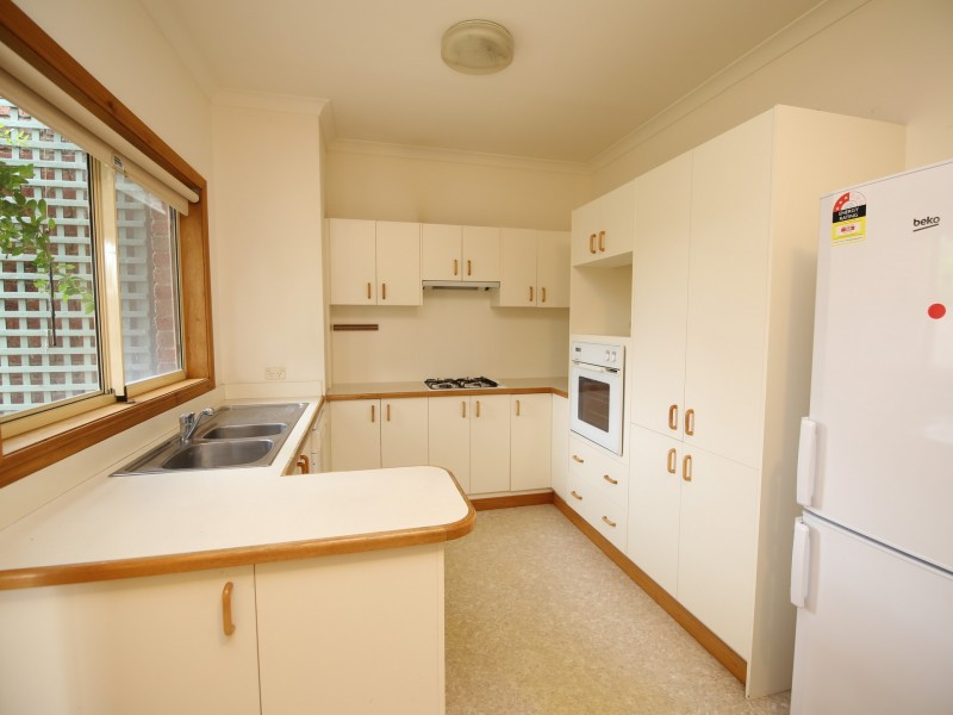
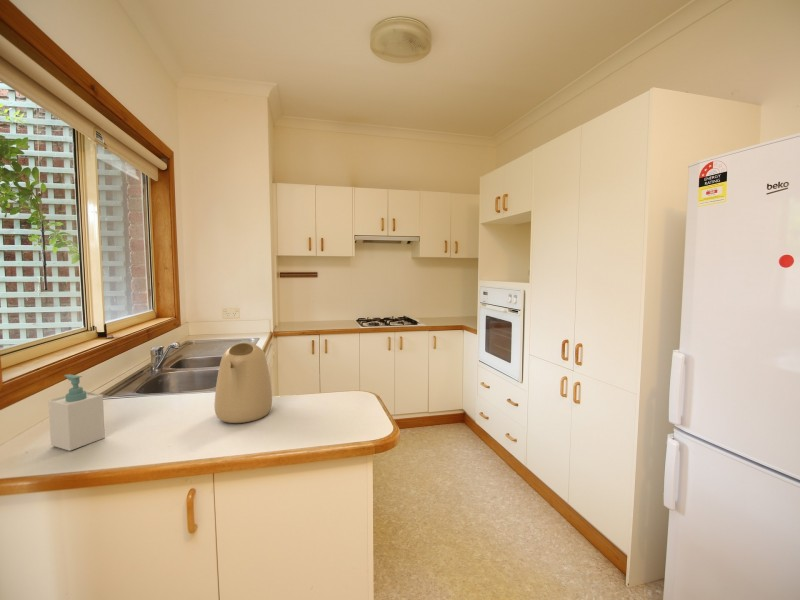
+ soap bottle [47,373,106,452]
+ kettle [213,342,273,424]
